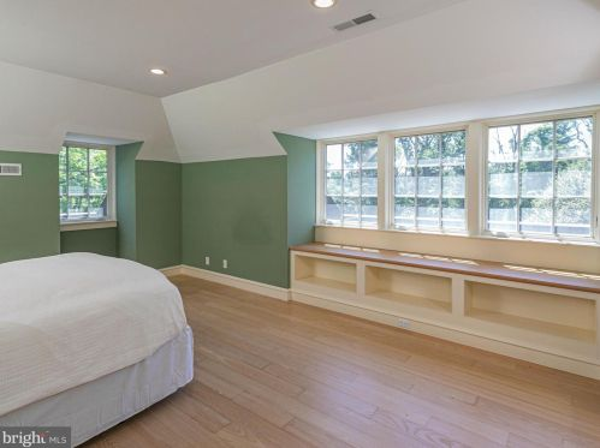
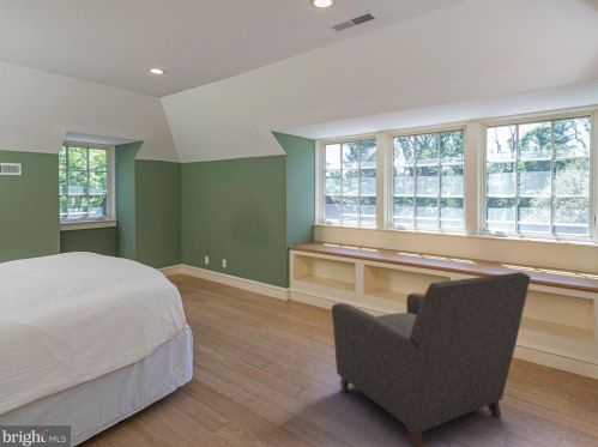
+ chair [331,271,532,447]
